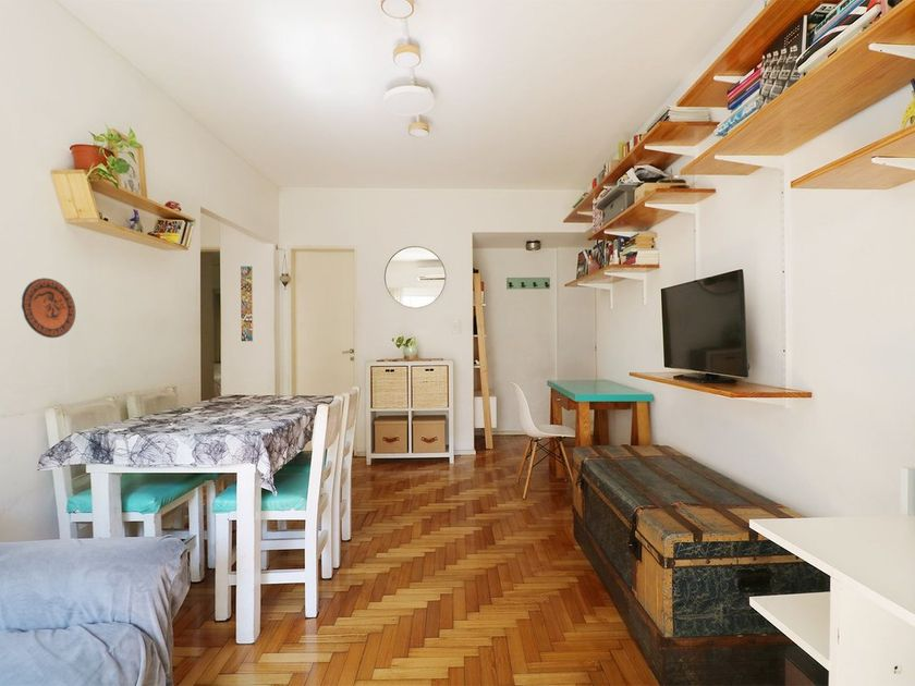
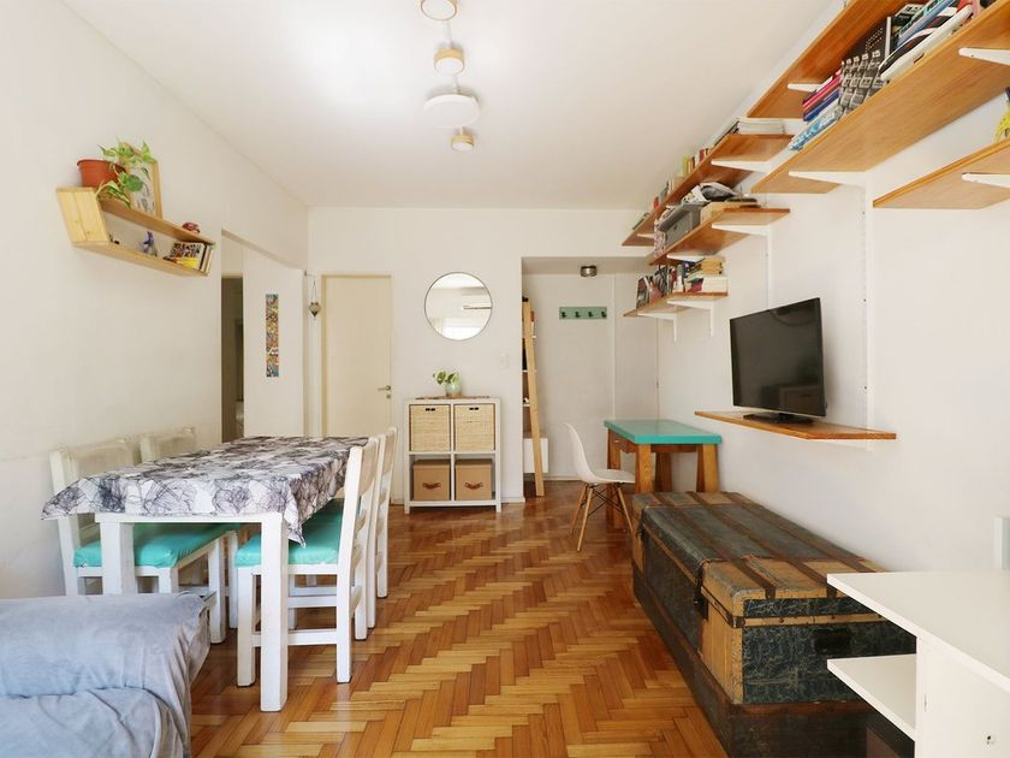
- decorative plate [21,277,76,339]
